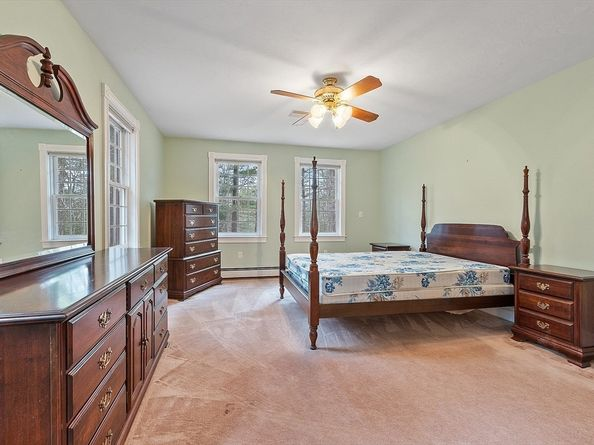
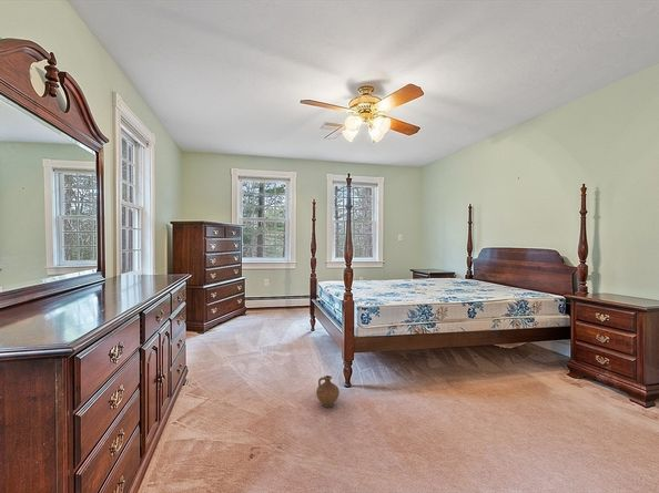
+ ceramic jug [315,374,341,409]
